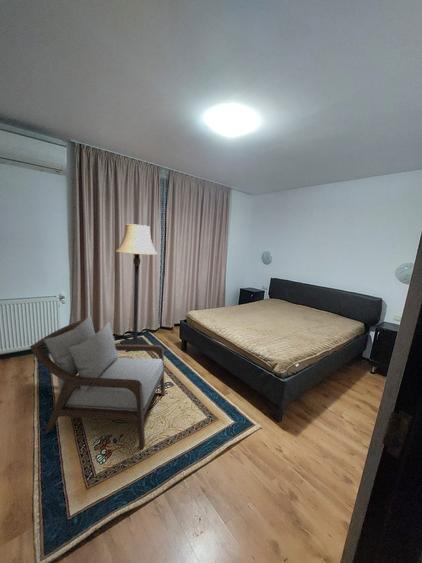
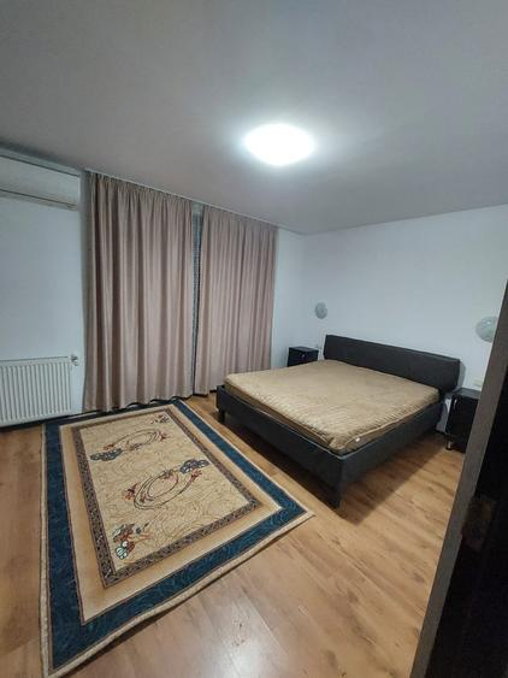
- lamp [115,223,158,345]
- armchair [29,315,166,450]
